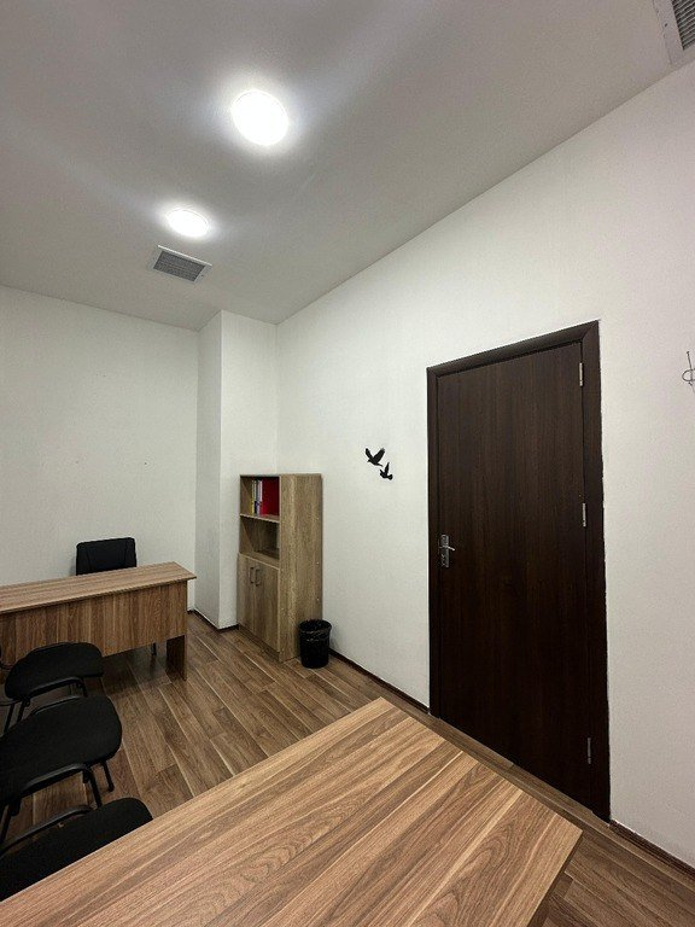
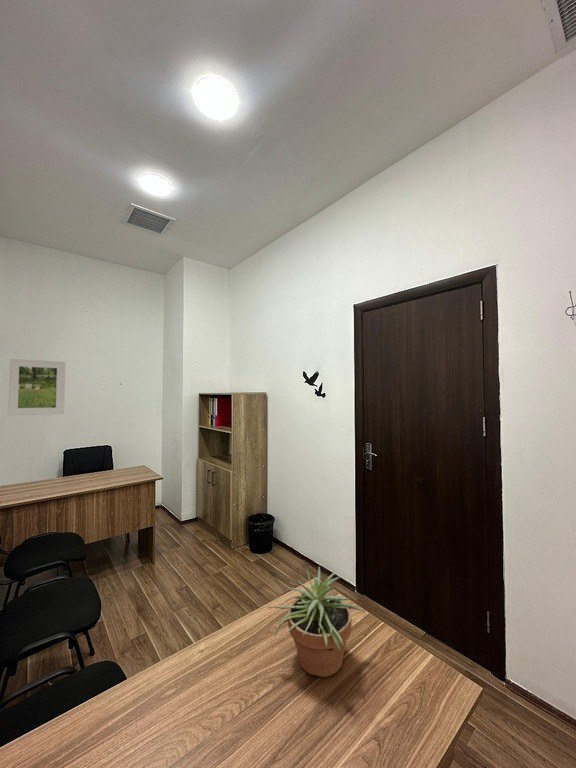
+ potted plant [267,566,367,678]
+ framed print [7,358,66,417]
